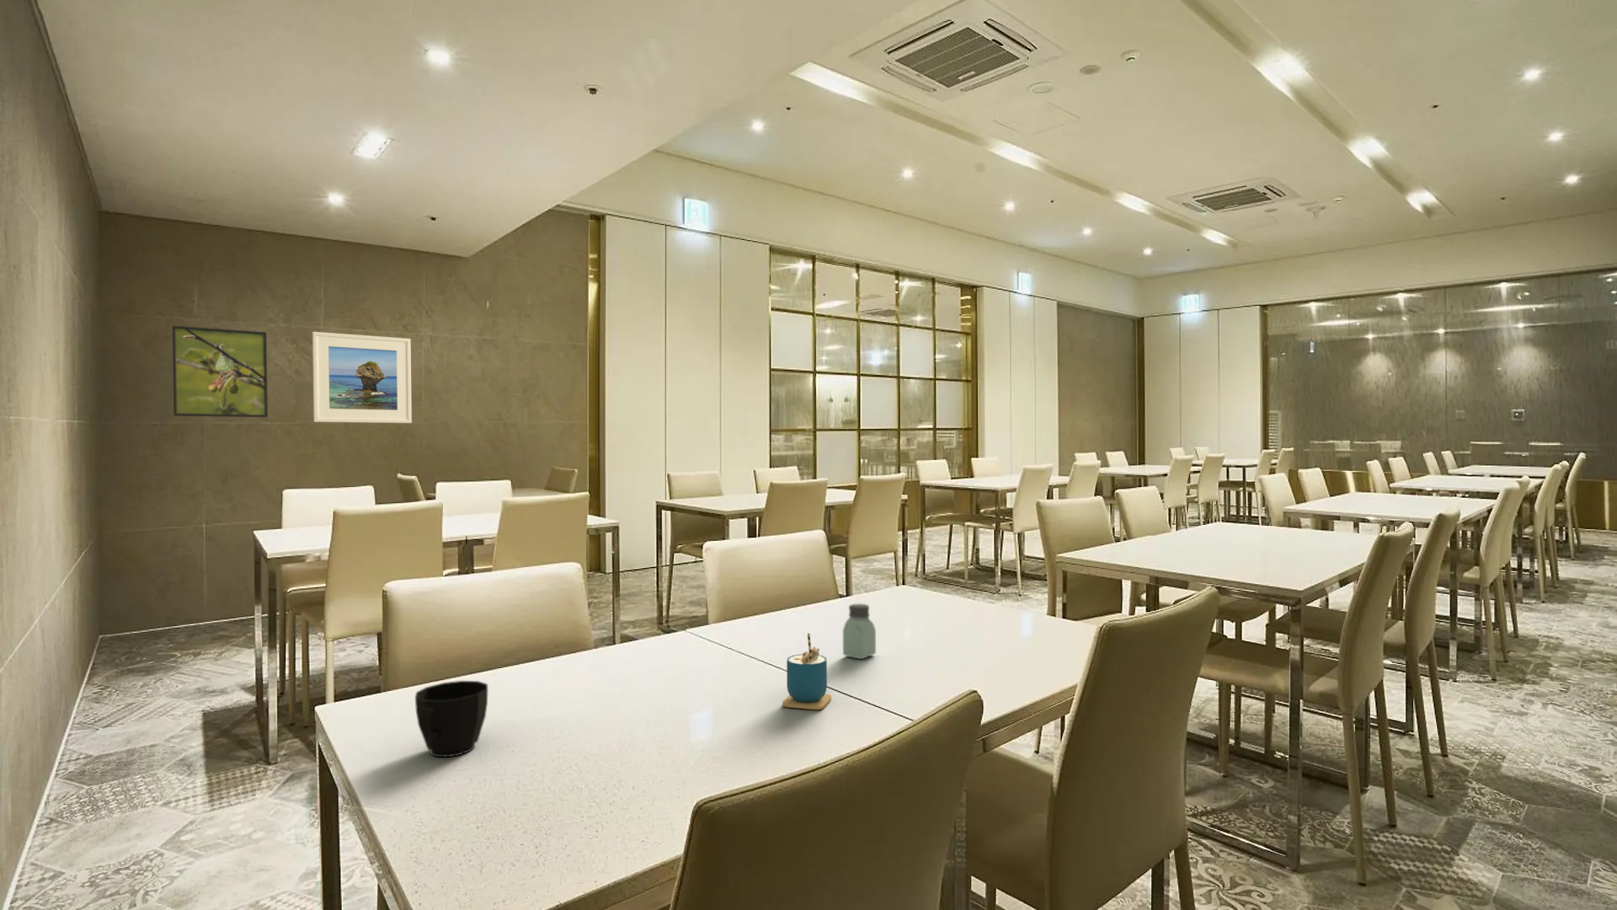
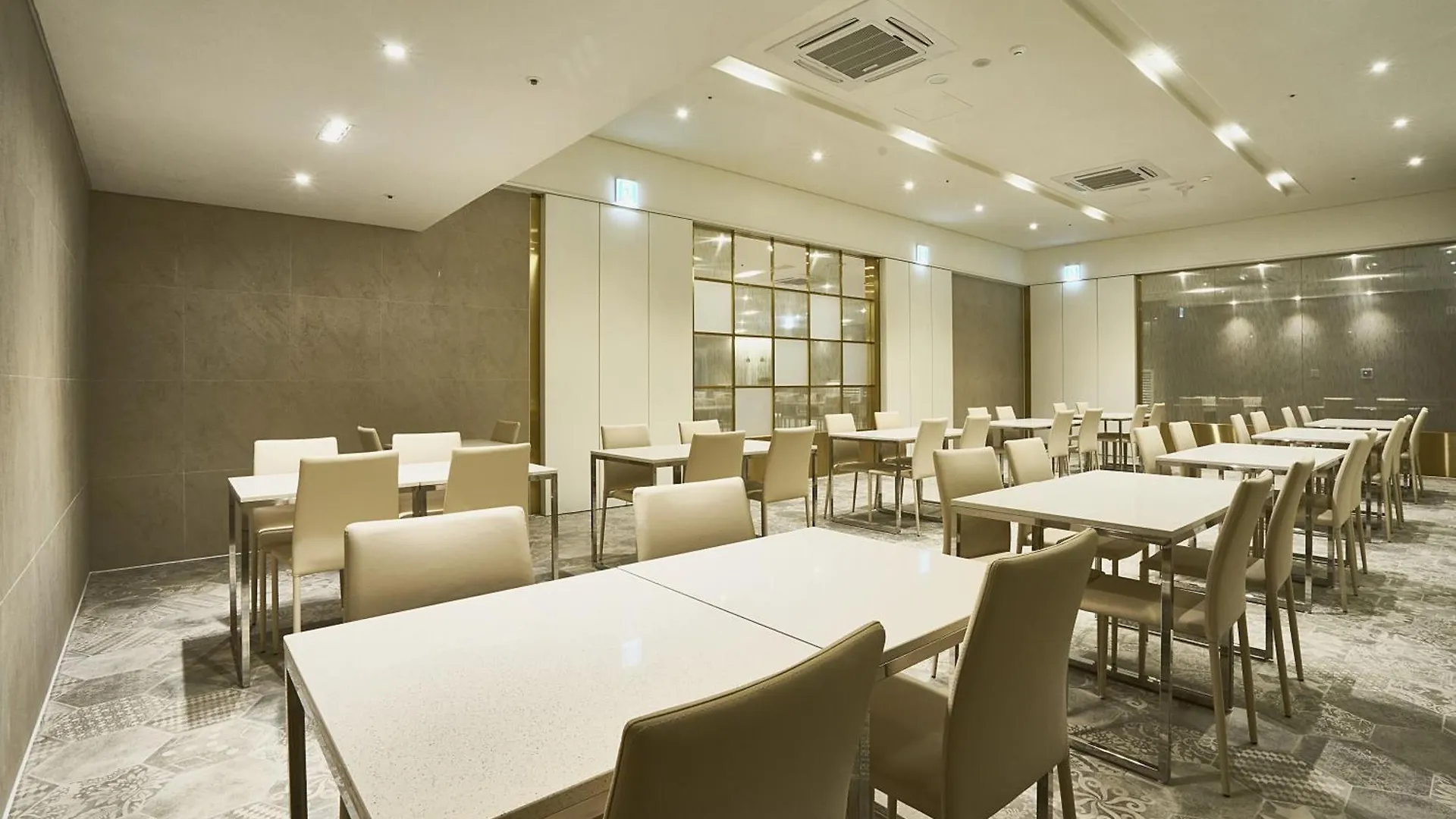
- cup [782,633,832,710]
- cup [414,680,489,758]
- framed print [312,331,413,423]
- saltshaker [842,603,876,660]
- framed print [172,324,269,418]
